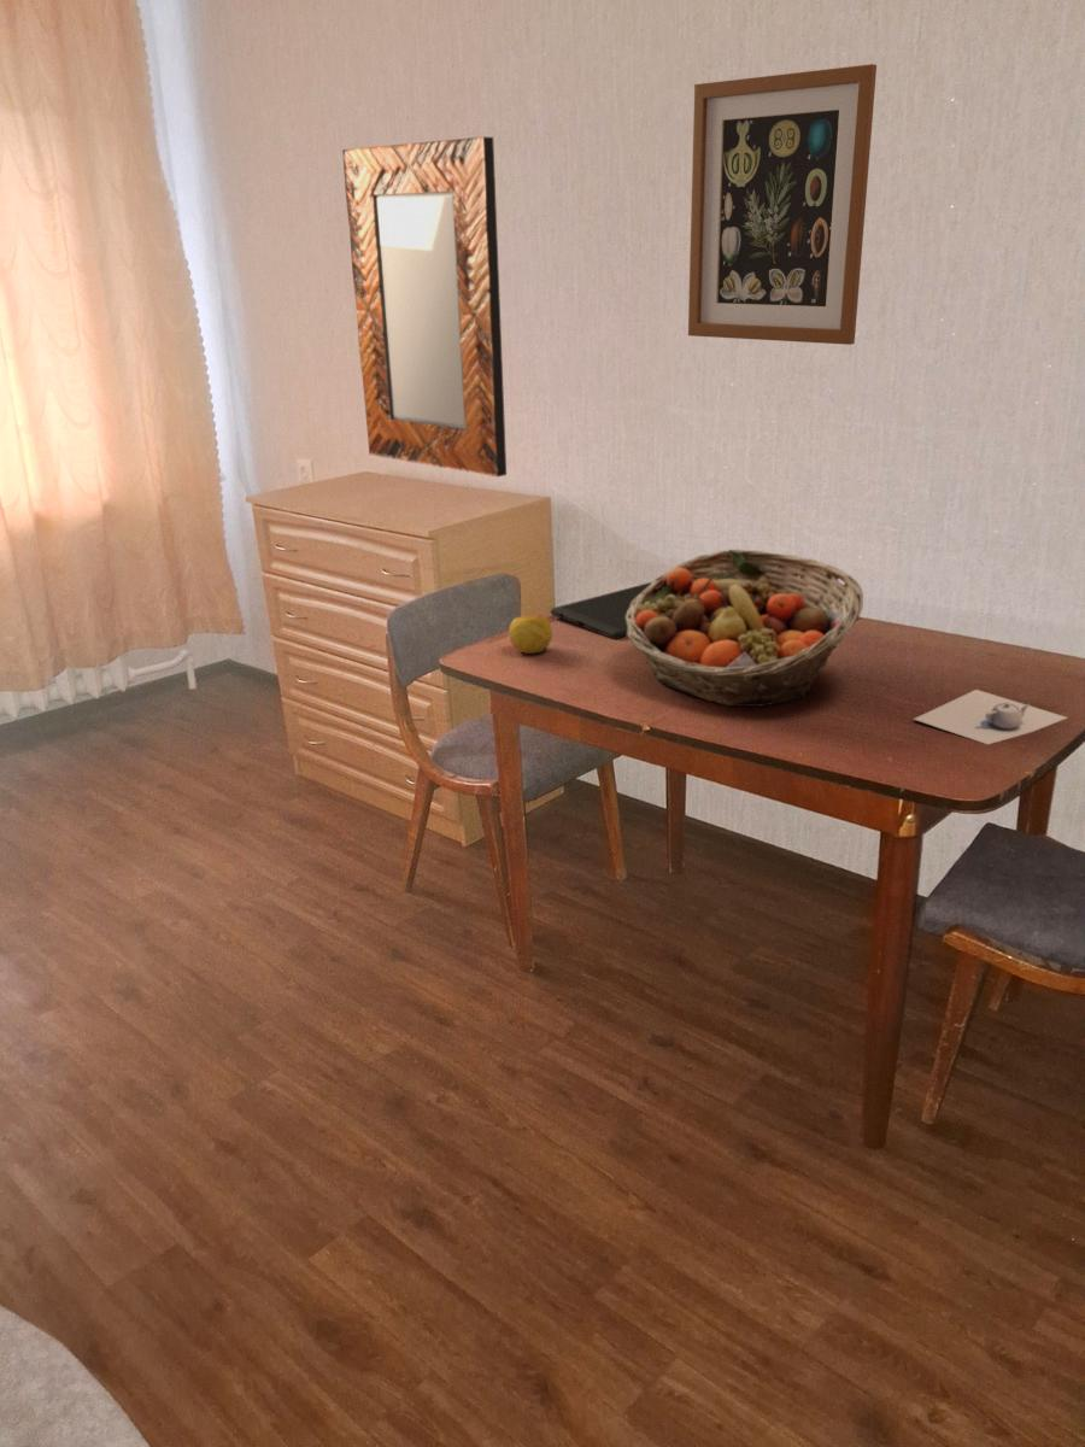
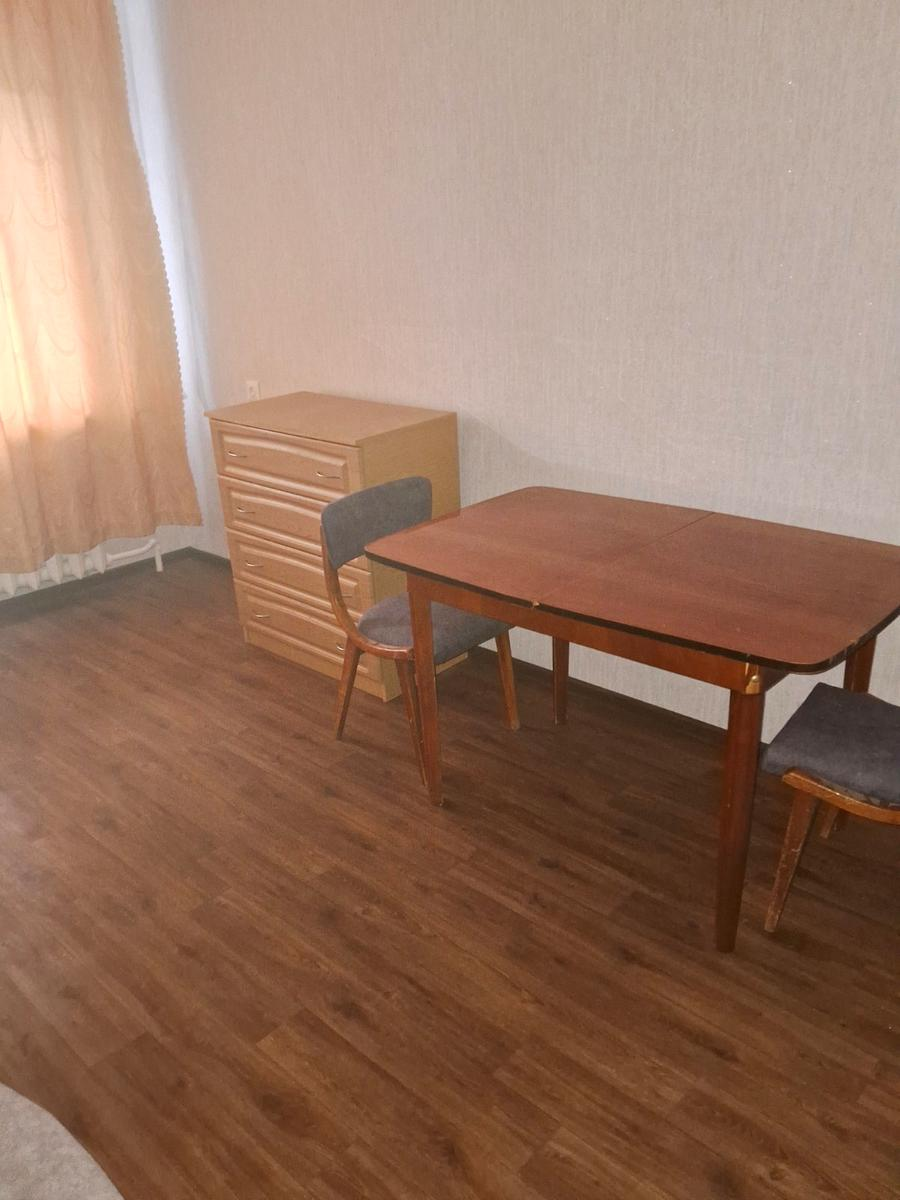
- fruit basket [624,549,864,708]
- cutting board [550,580,653,640]
- wall art [687,63,878,346]
- teapot [913,689,1068,745]
- apple [508,614,553,655]
- home mirror [341,136,508,479]
